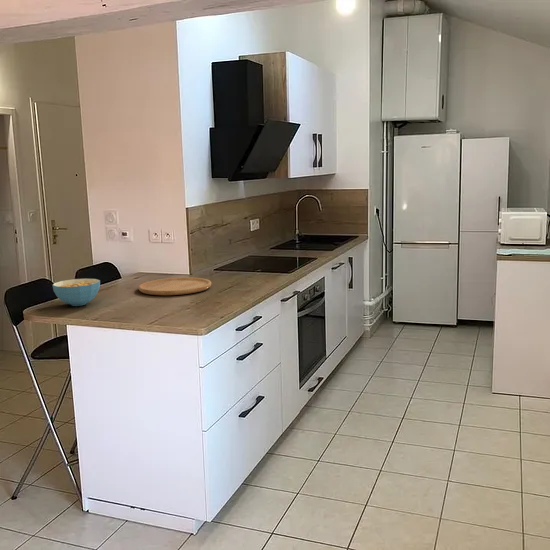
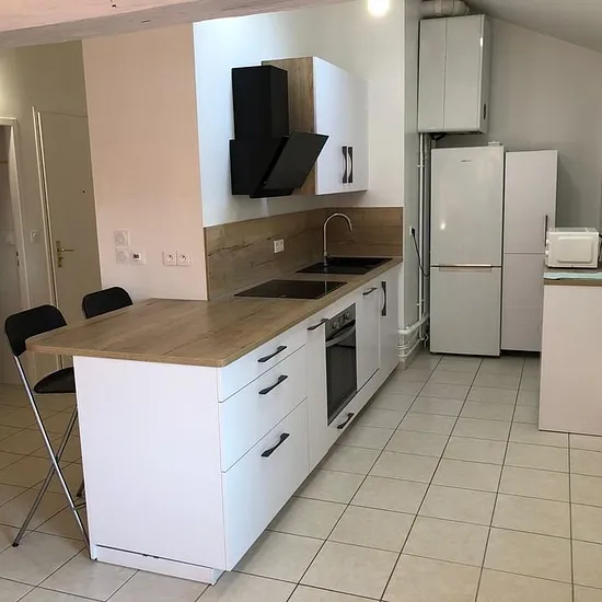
- cereal bowl [51,278,101,307]
- cutting board [138,277,212,296]
